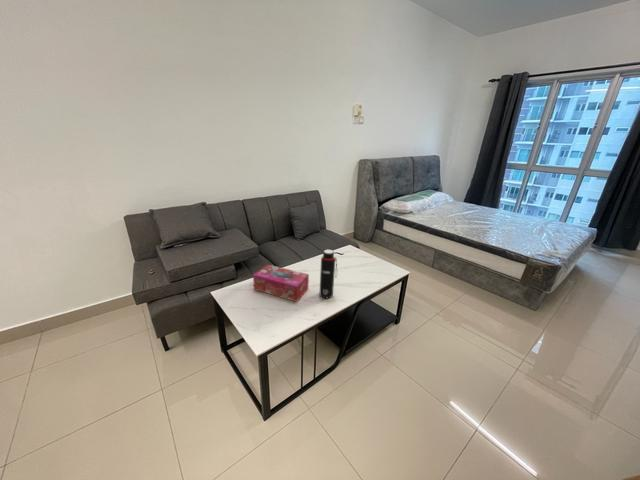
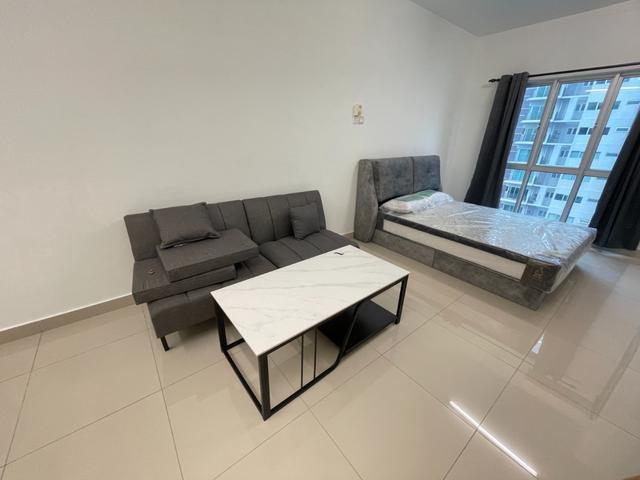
- tissue box [252,264,310,303]
- water bottle [319,248,338,299]
